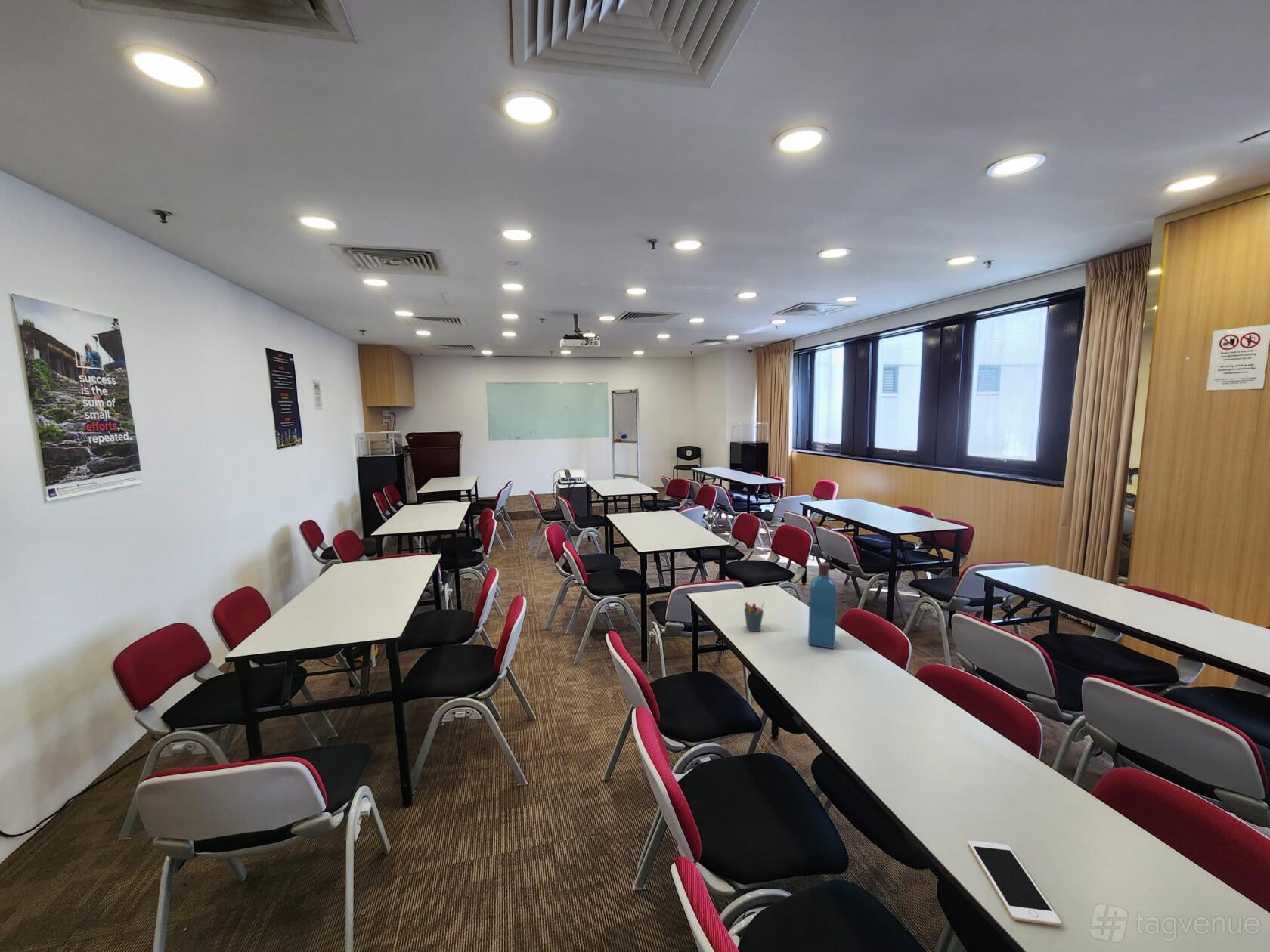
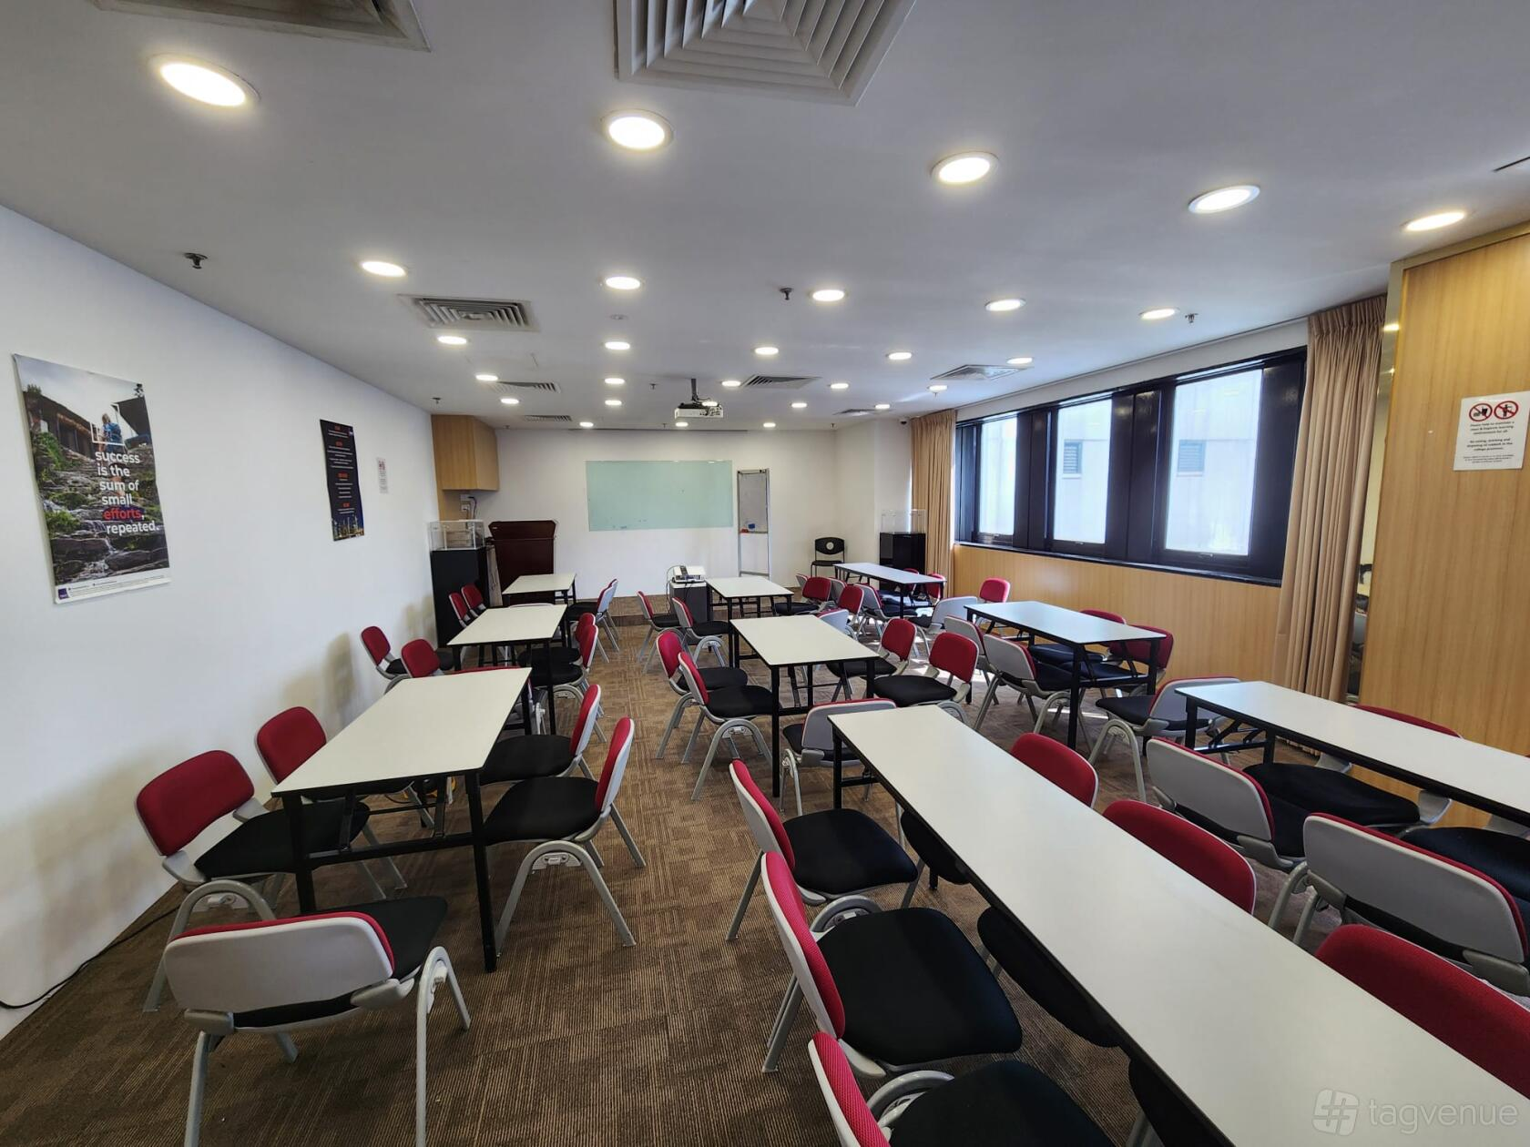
- cell phone [967,840,1062,926]
- pen holder [743,601,765,632]
- liquor [807,561,838,649]
